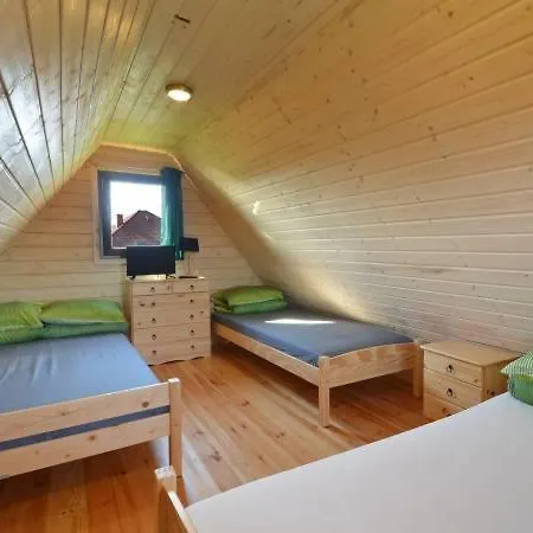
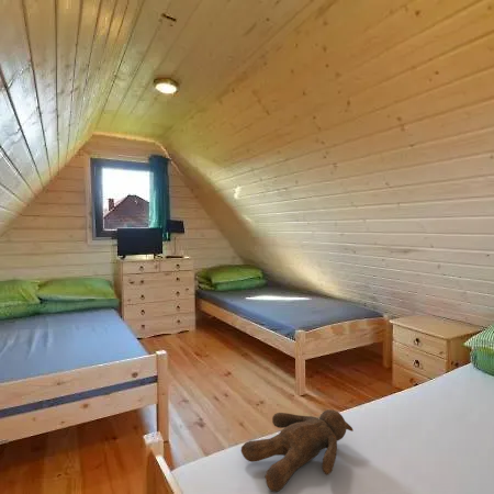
+ teddy bear [240,408,355,493]
